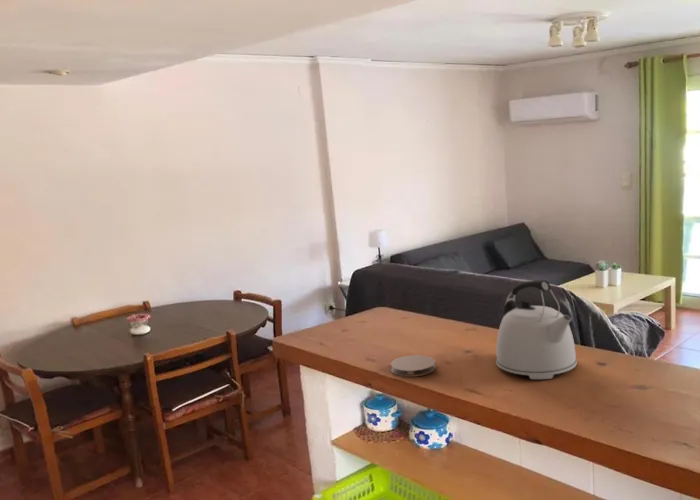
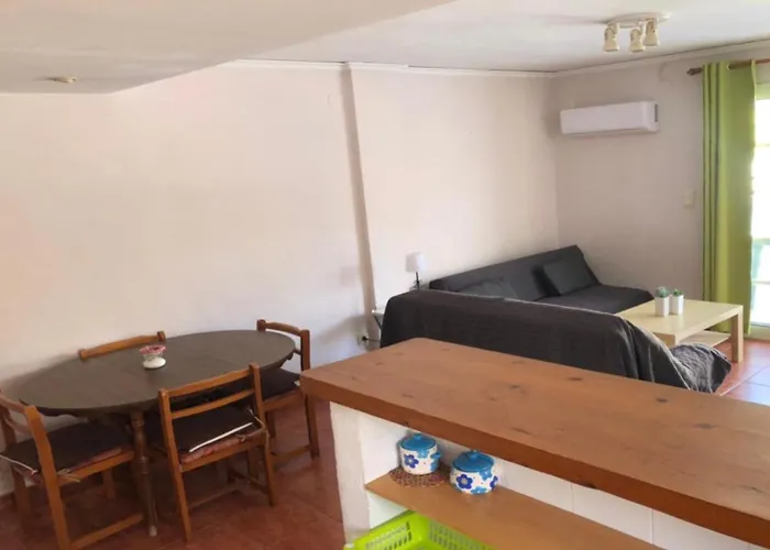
- coaster [390,354,437,378]
- kettle [495,279,578,380]
